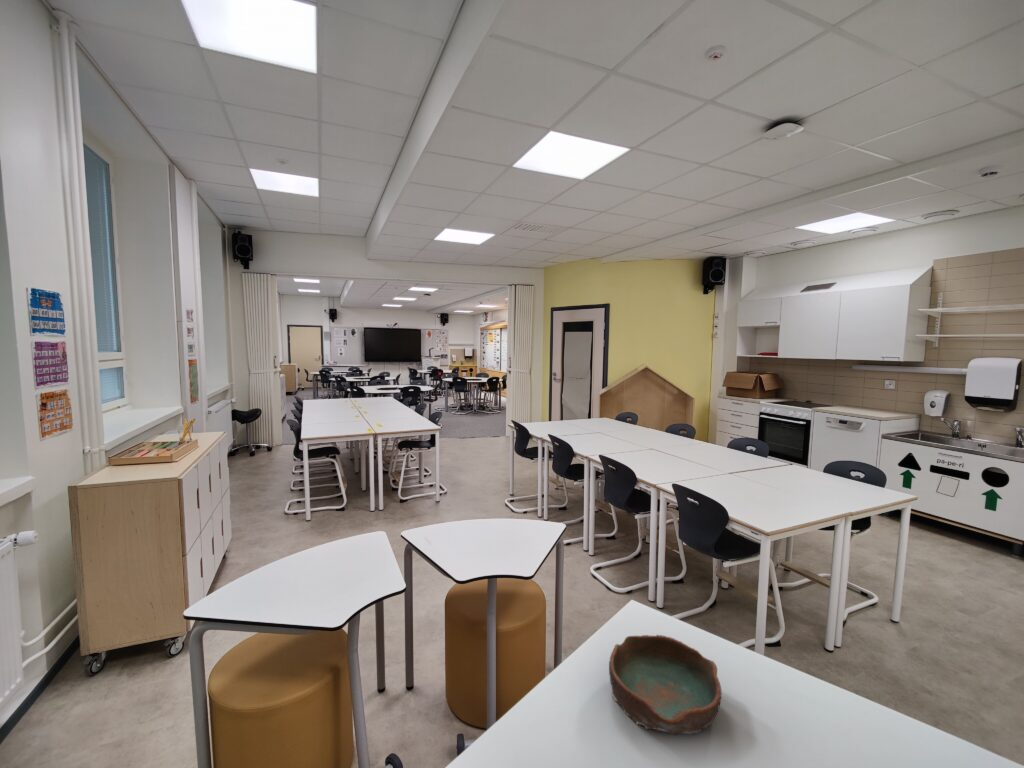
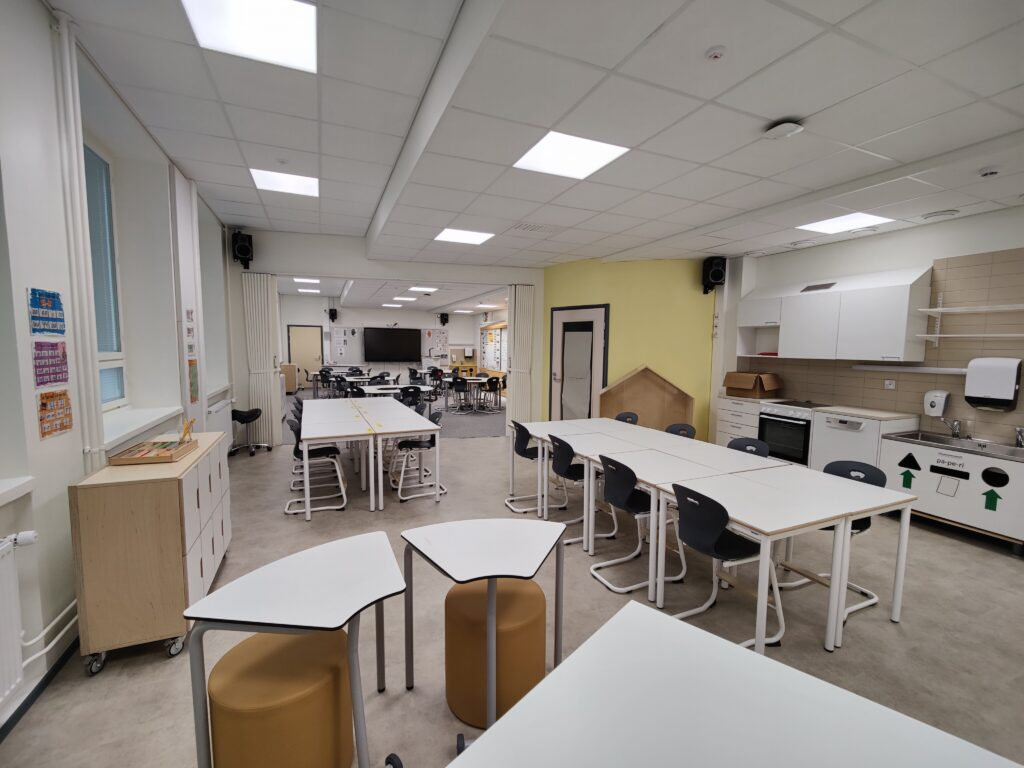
- bowl [608,634,722,736]
